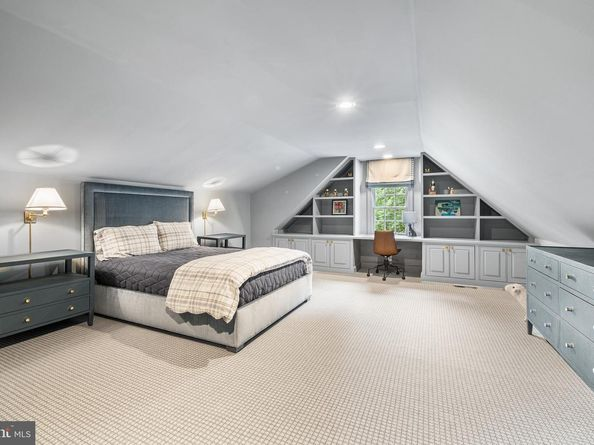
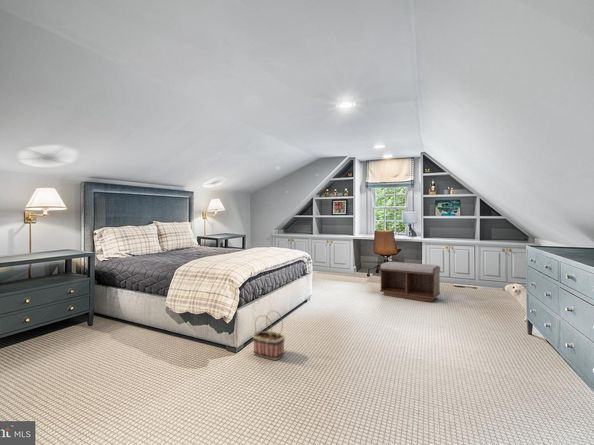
+ bench [379,261,441,303]
+ basket [252,310,286,361]
